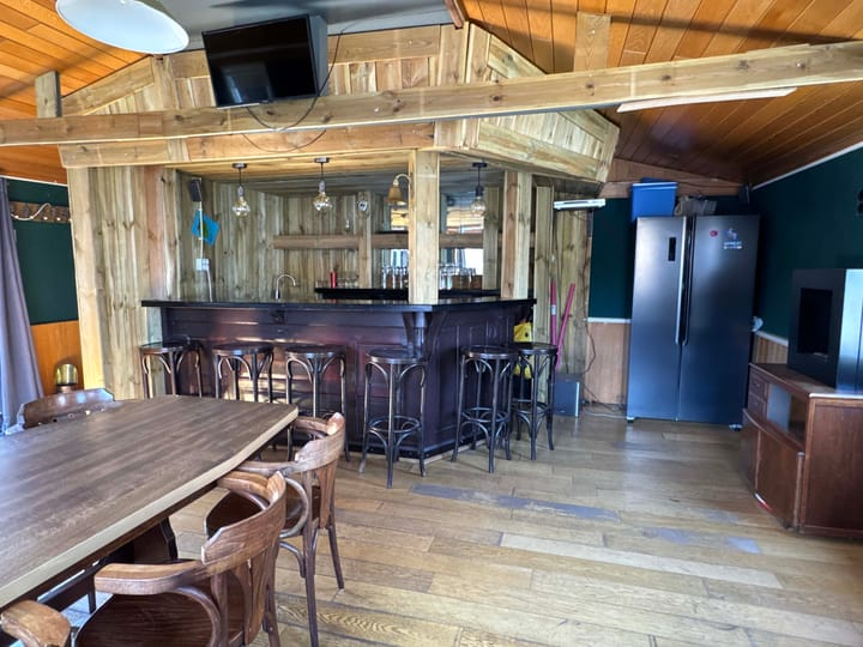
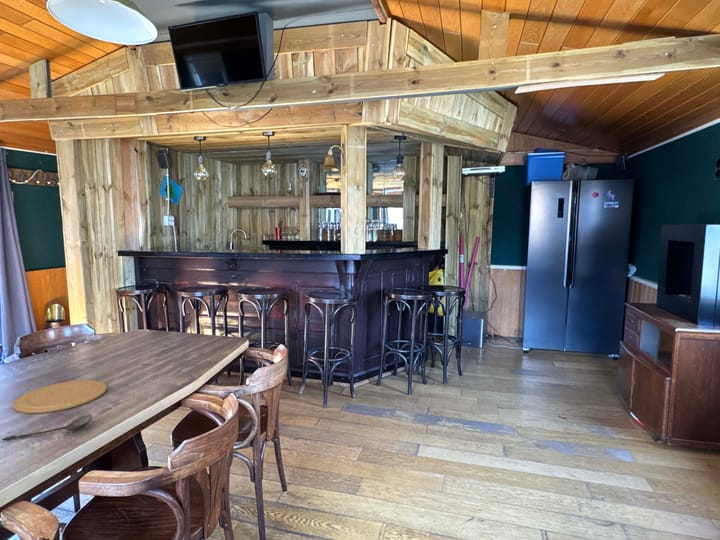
+ plate [12,379,108,414]
+ spoon [1,414,94,442]
